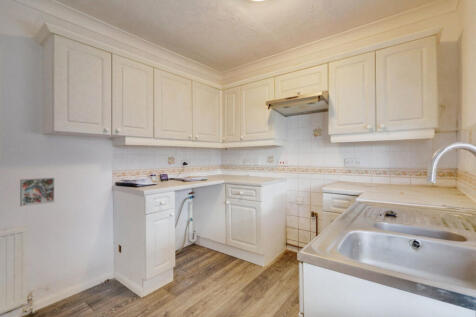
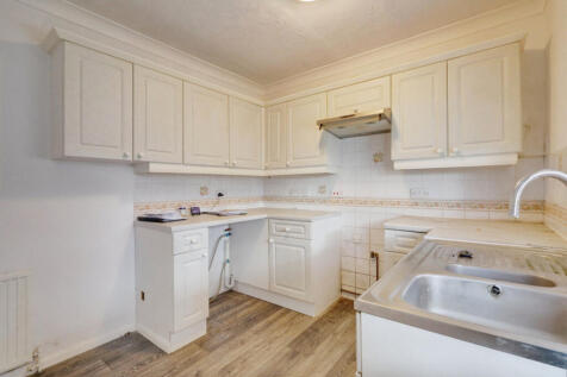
- decorative tile [19,177,55,207]
